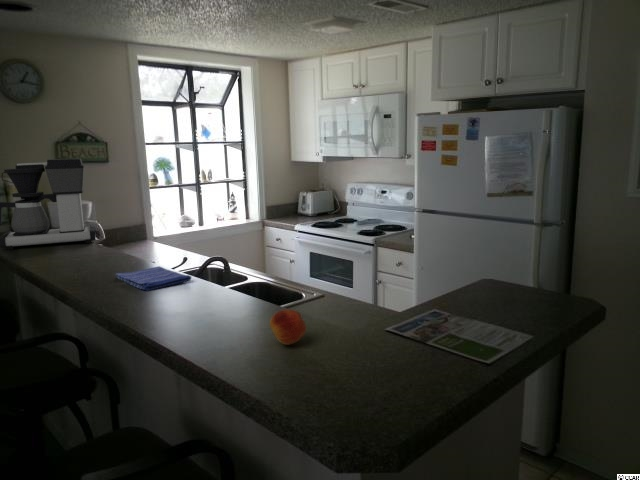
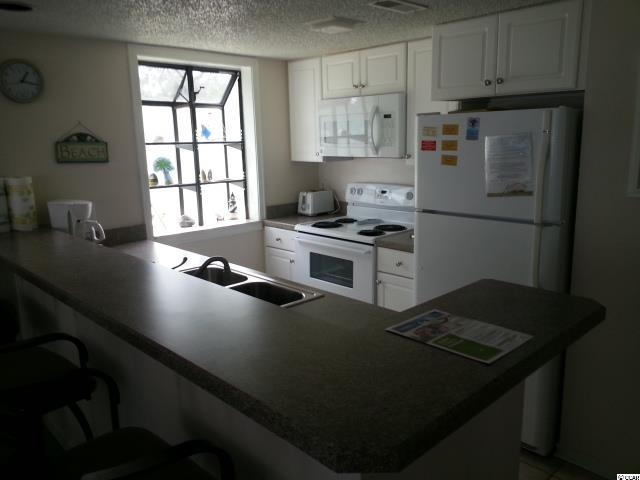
- coffee maker [0,158,97,251]
- dish towel [115,265,192,292]
- fruit [269,308,307,345]
